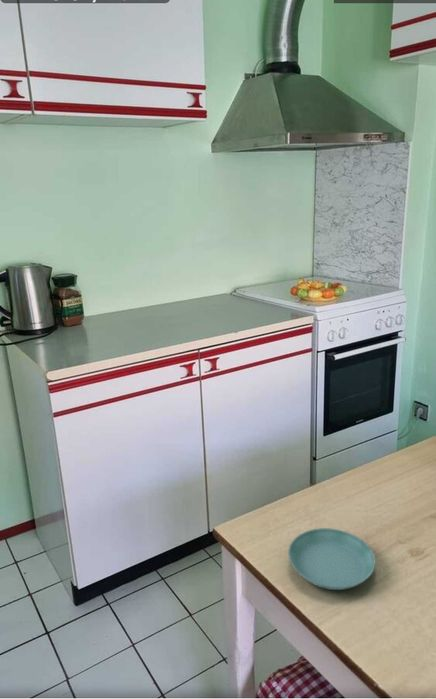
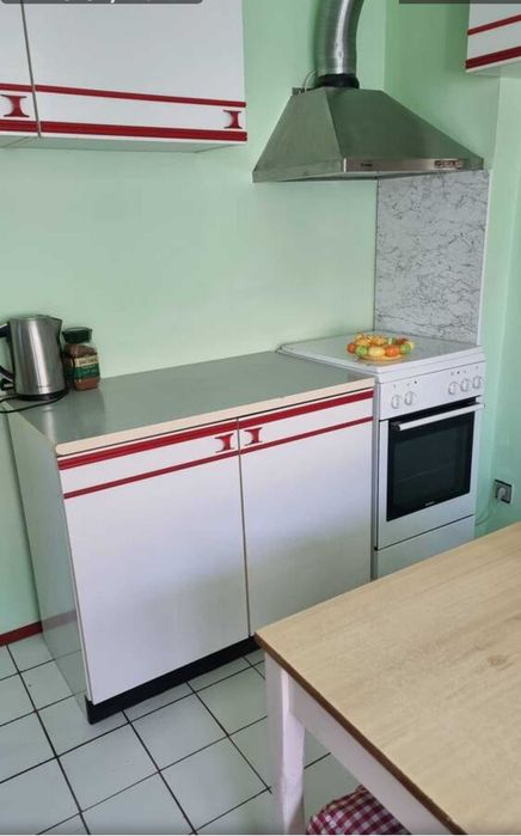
- saucer [287,527,376,591]
